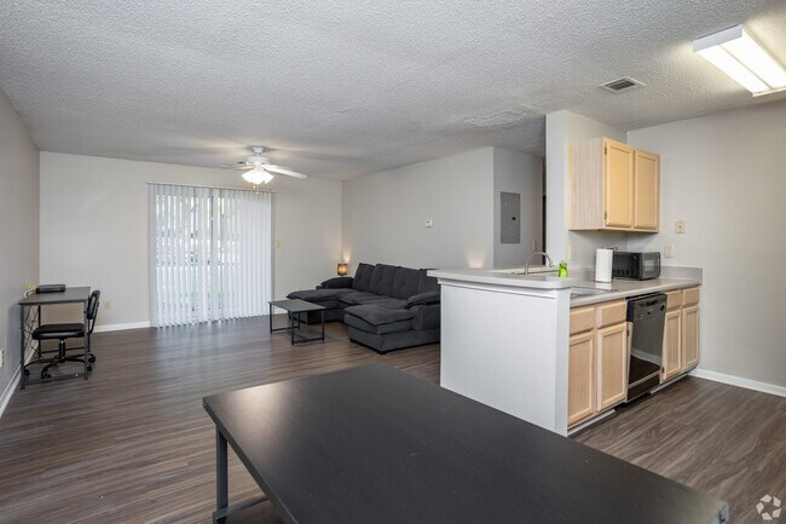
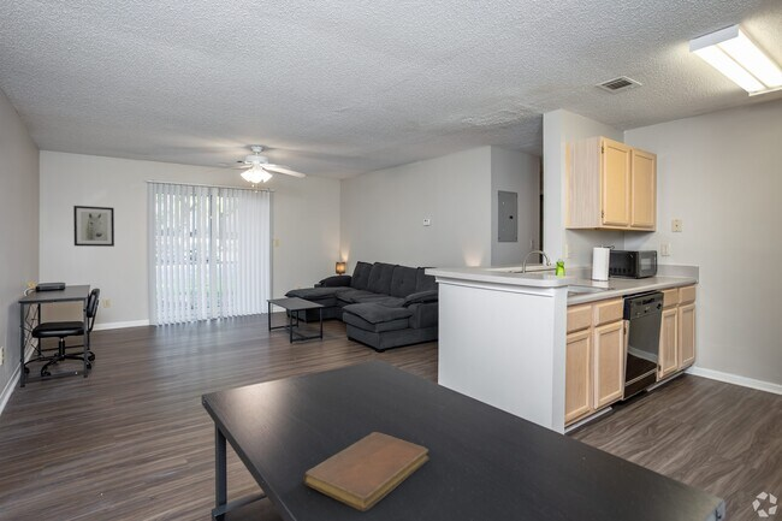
+ notebook [302,431,431,513]
+ wall art [72,205,115,248]
